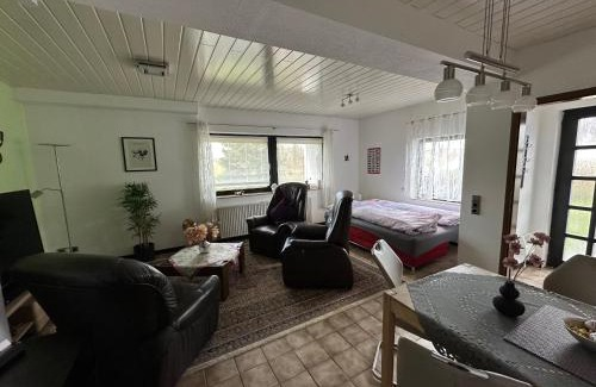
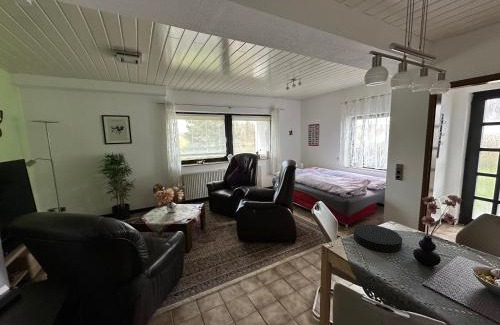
+ plate [353,224,403,253]
